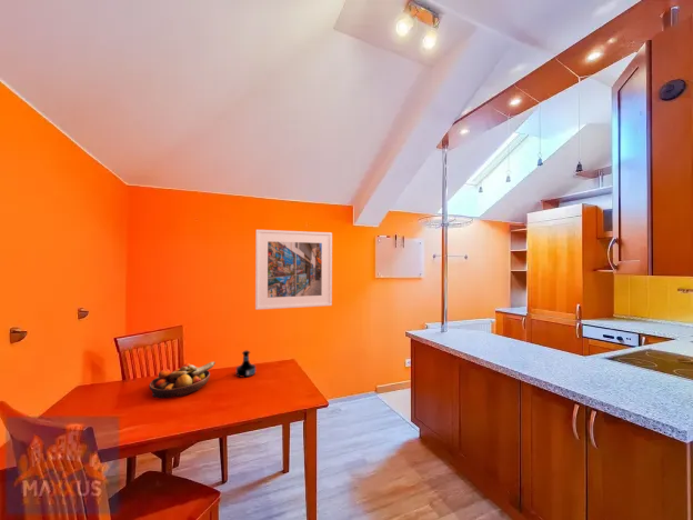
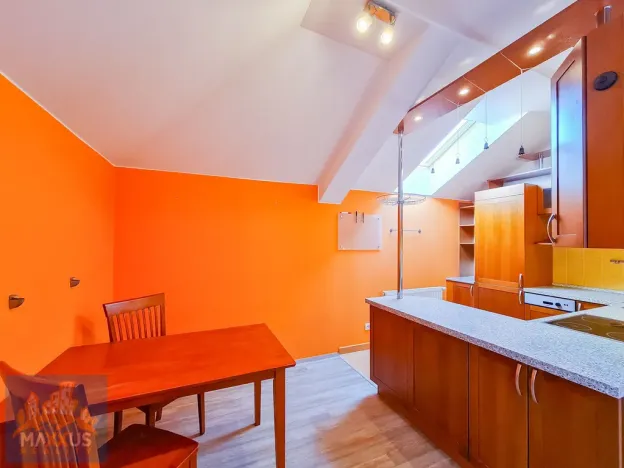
- tequila bottle [235,349,257,379]
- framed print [254,229,333,311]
- fruit bowl [148,361,217,399]
